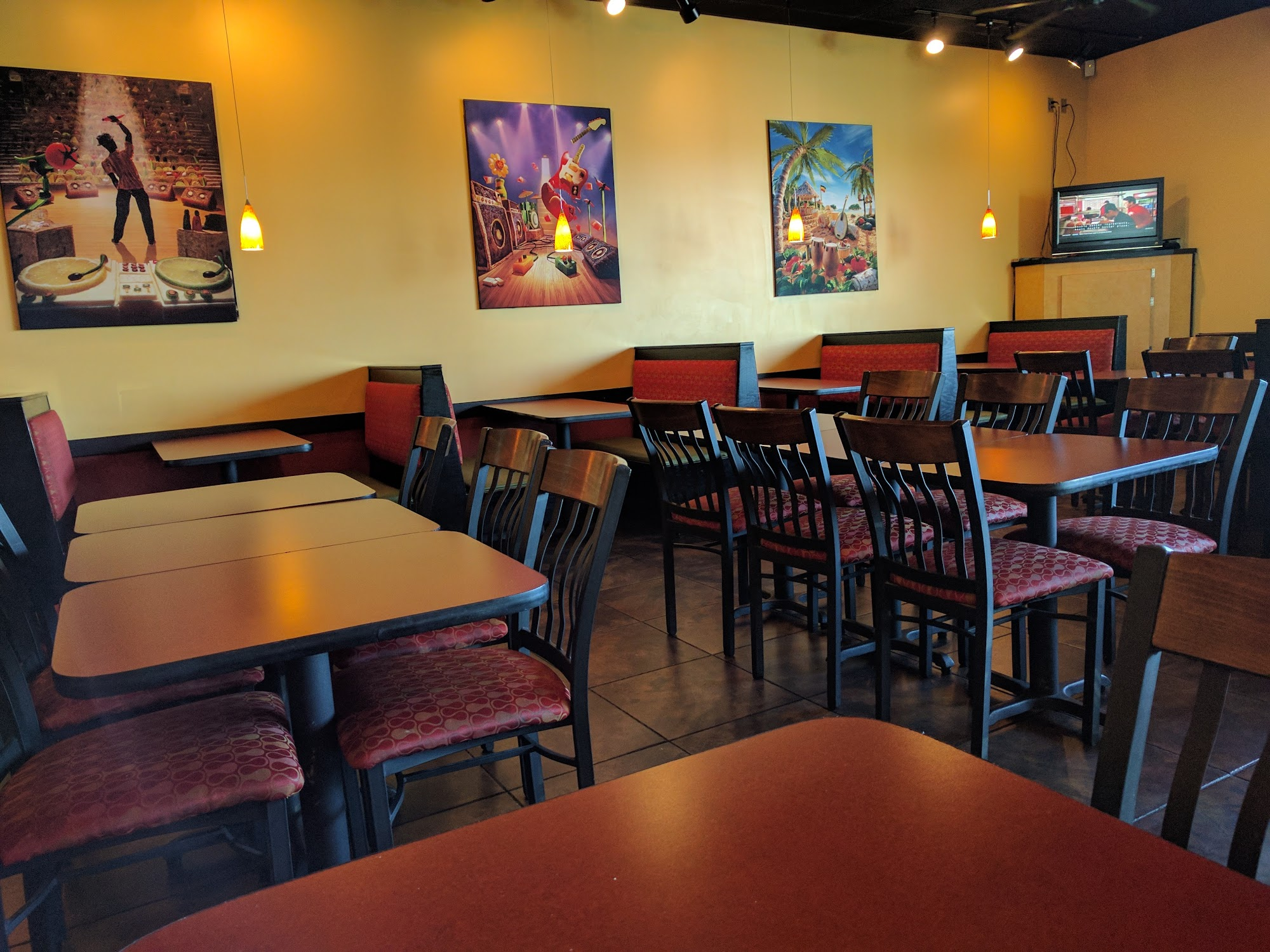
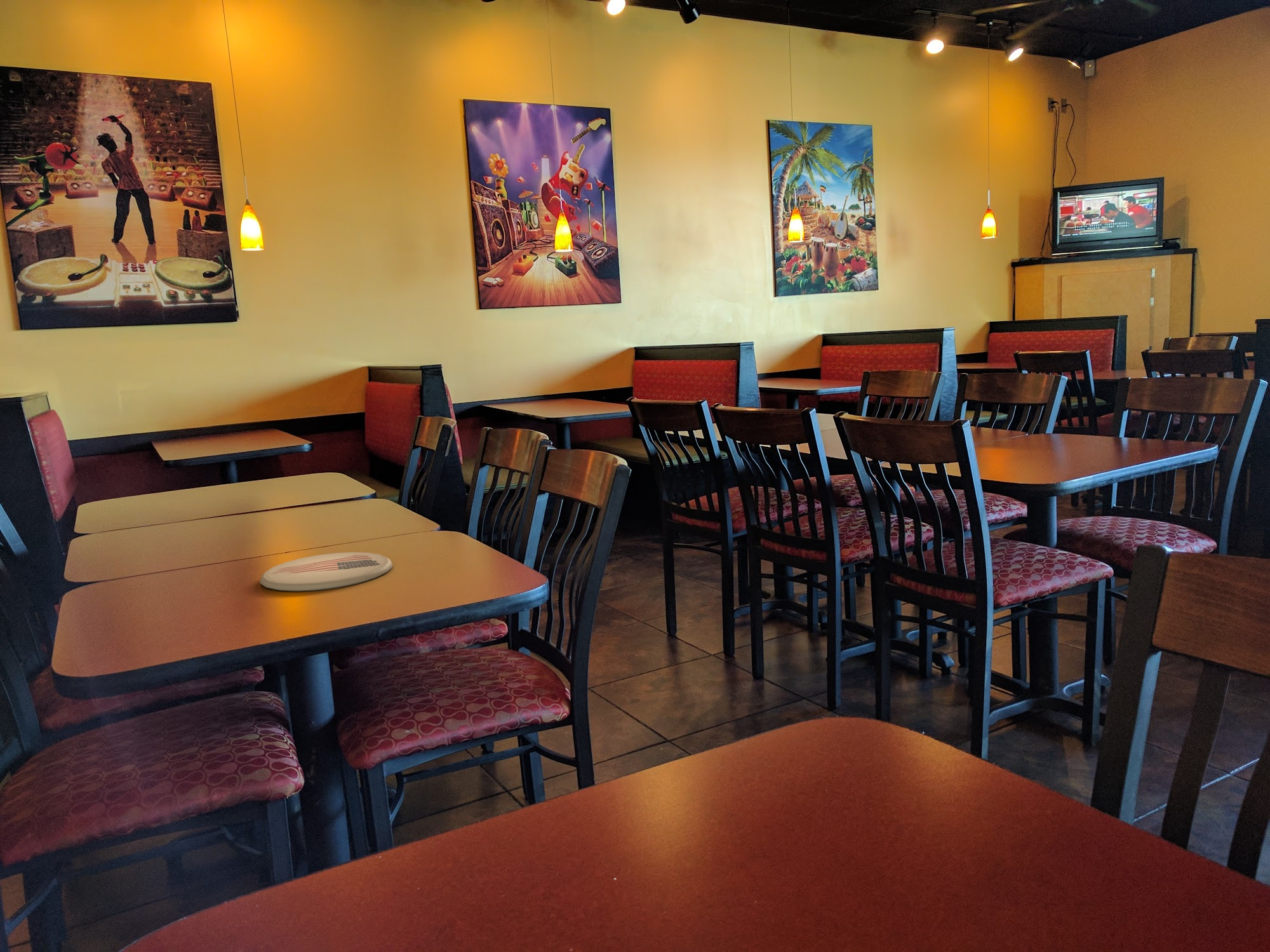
+ plate [259,552,394,592]
